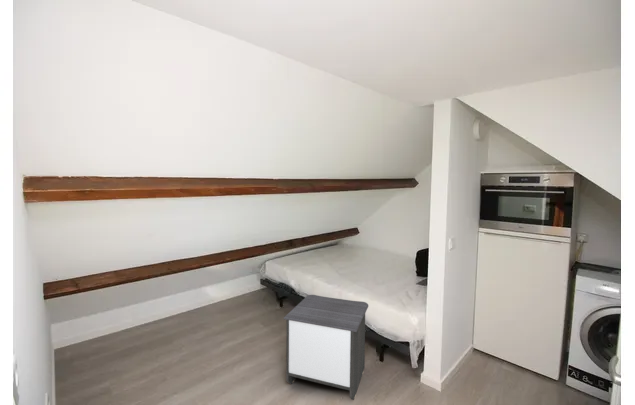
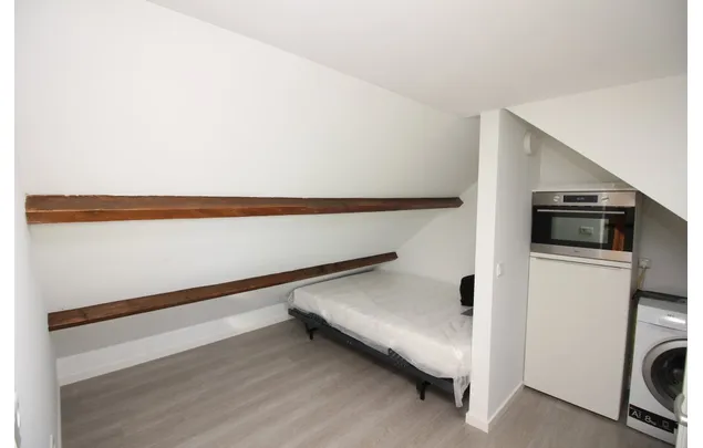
- nightstand [283,294,369,401]
